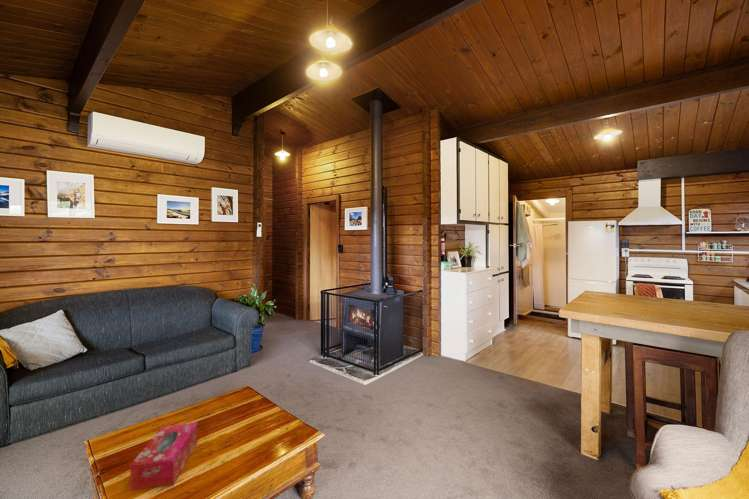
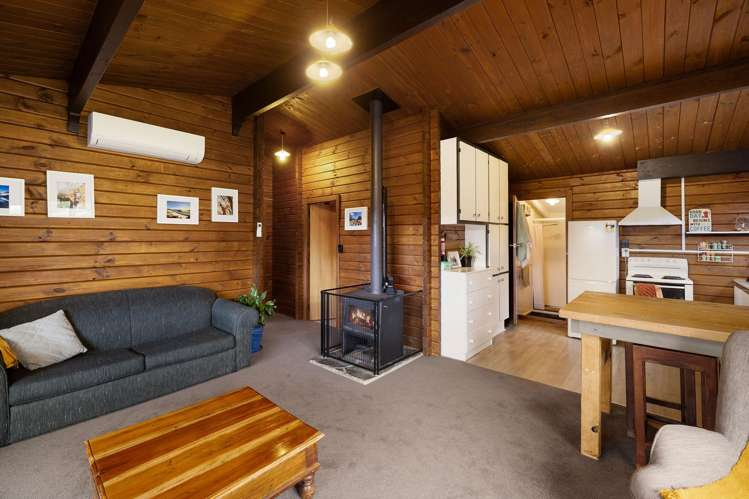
- tissue box [129,422,198,491]
